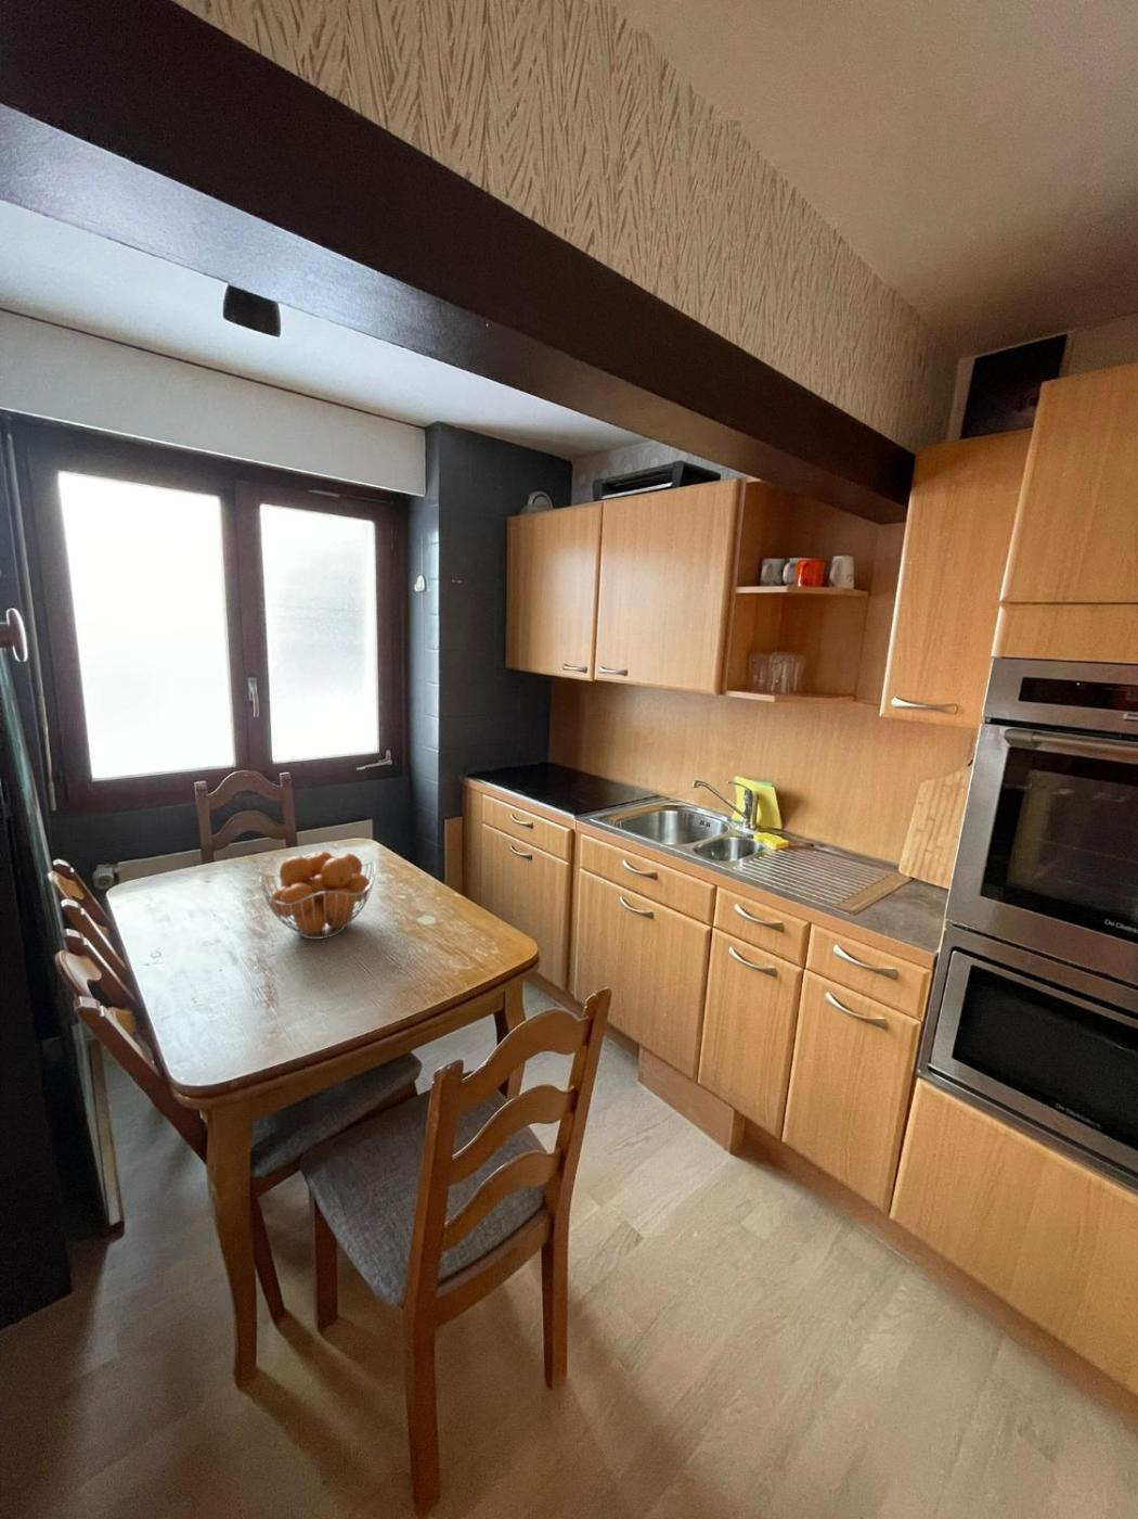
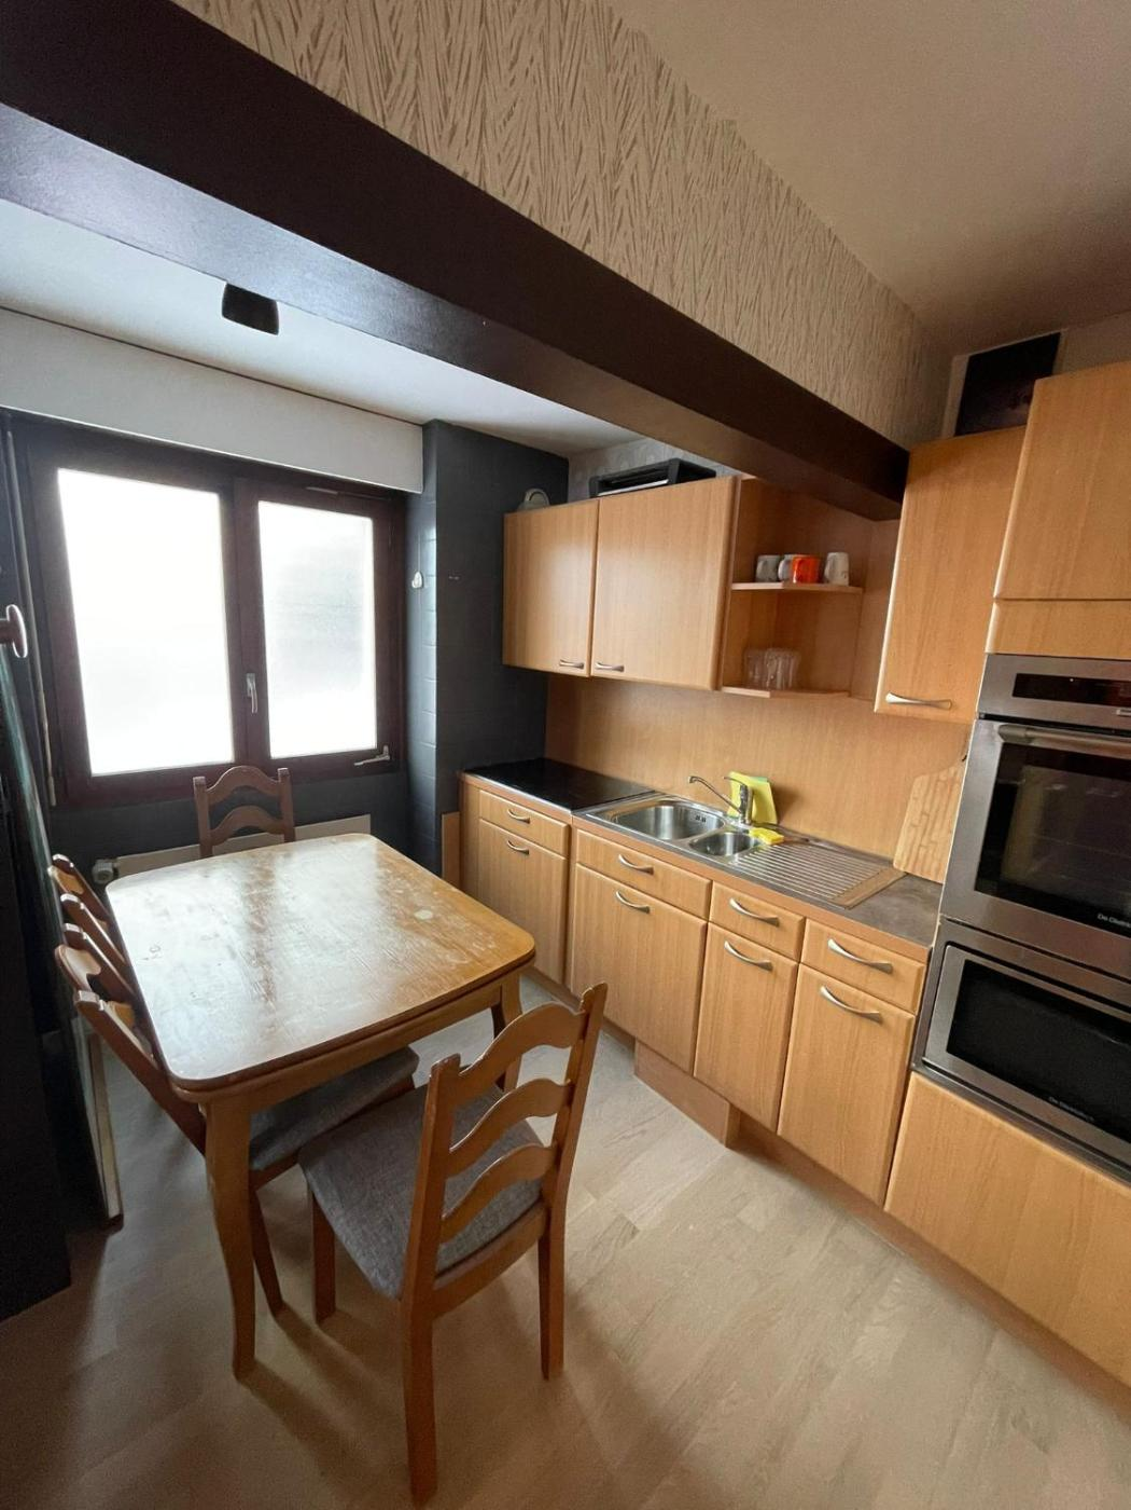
- fruit basket [259,850,378,940]
